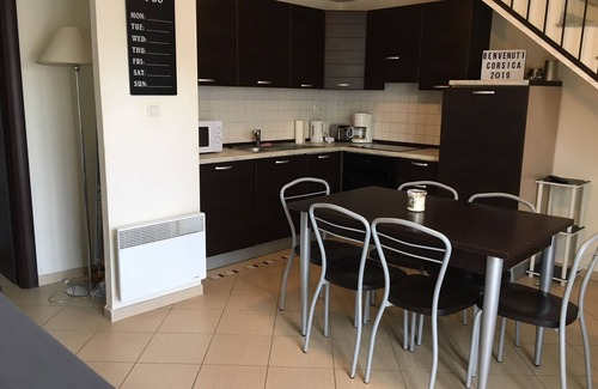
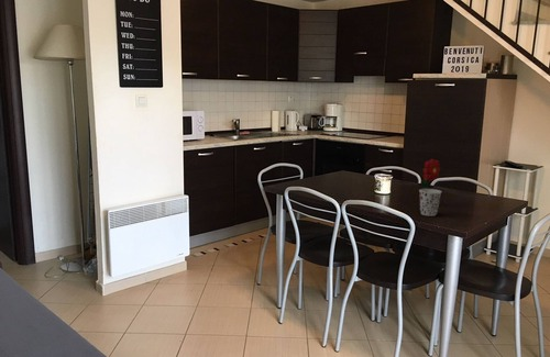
+ cup [418,188,442,217]
+ flower [419,158,441,189]
